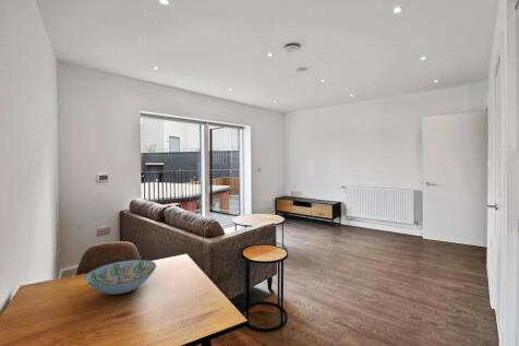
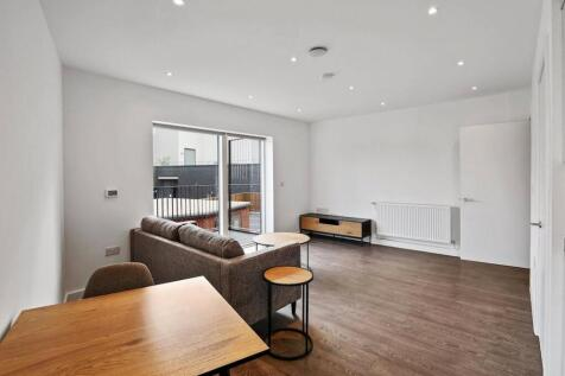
- decorative bowl [83,259,157,295]
